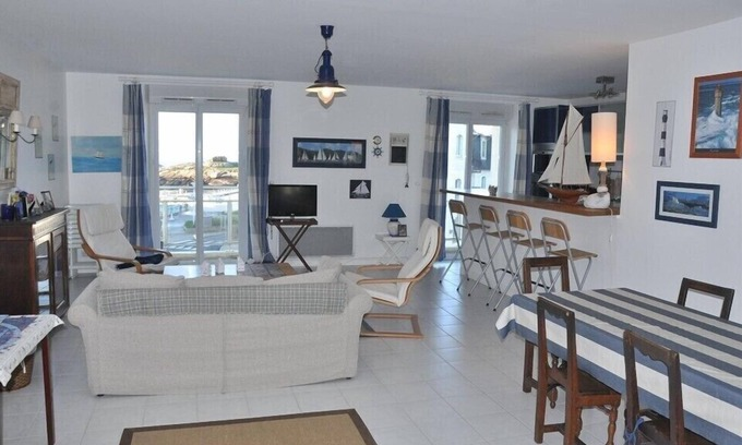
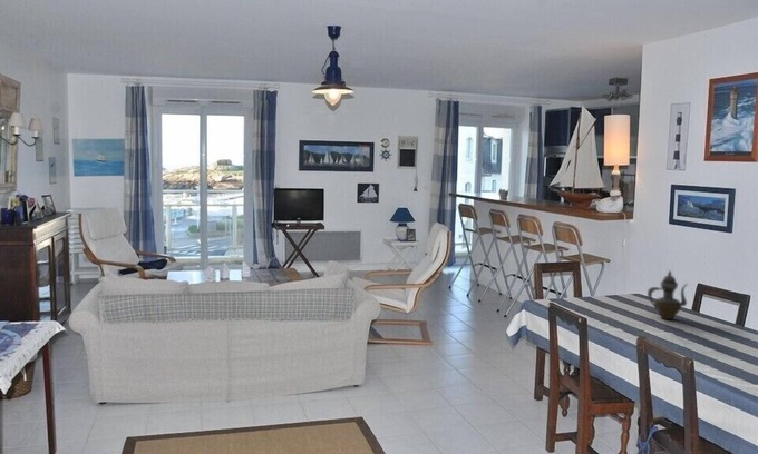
+ teapot [647,269,689,320]
